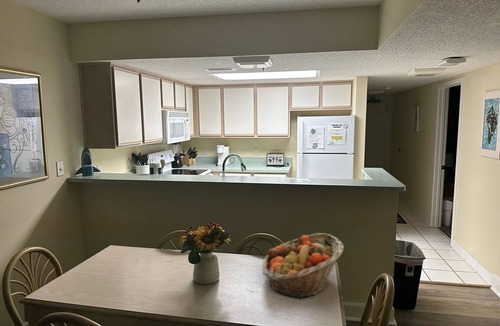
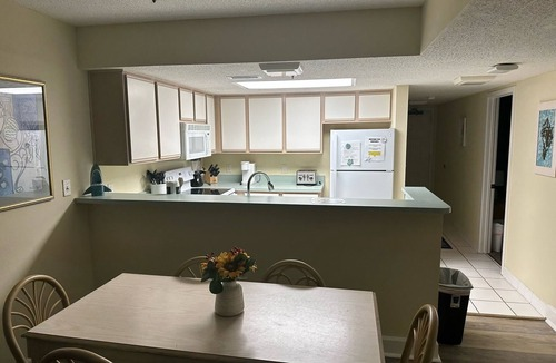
- fruit basket [261,232,345,299]
